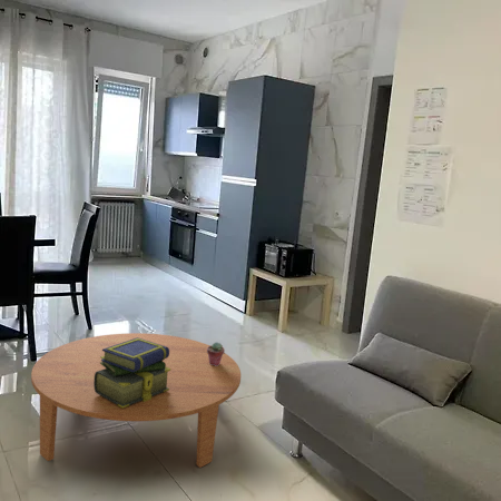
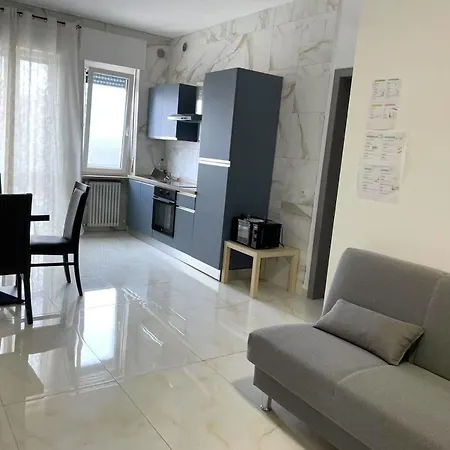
- coffee table [30,332,242,469]
- potted succulent [207,341,226,366]
- stack of books [94,337,170,409]
